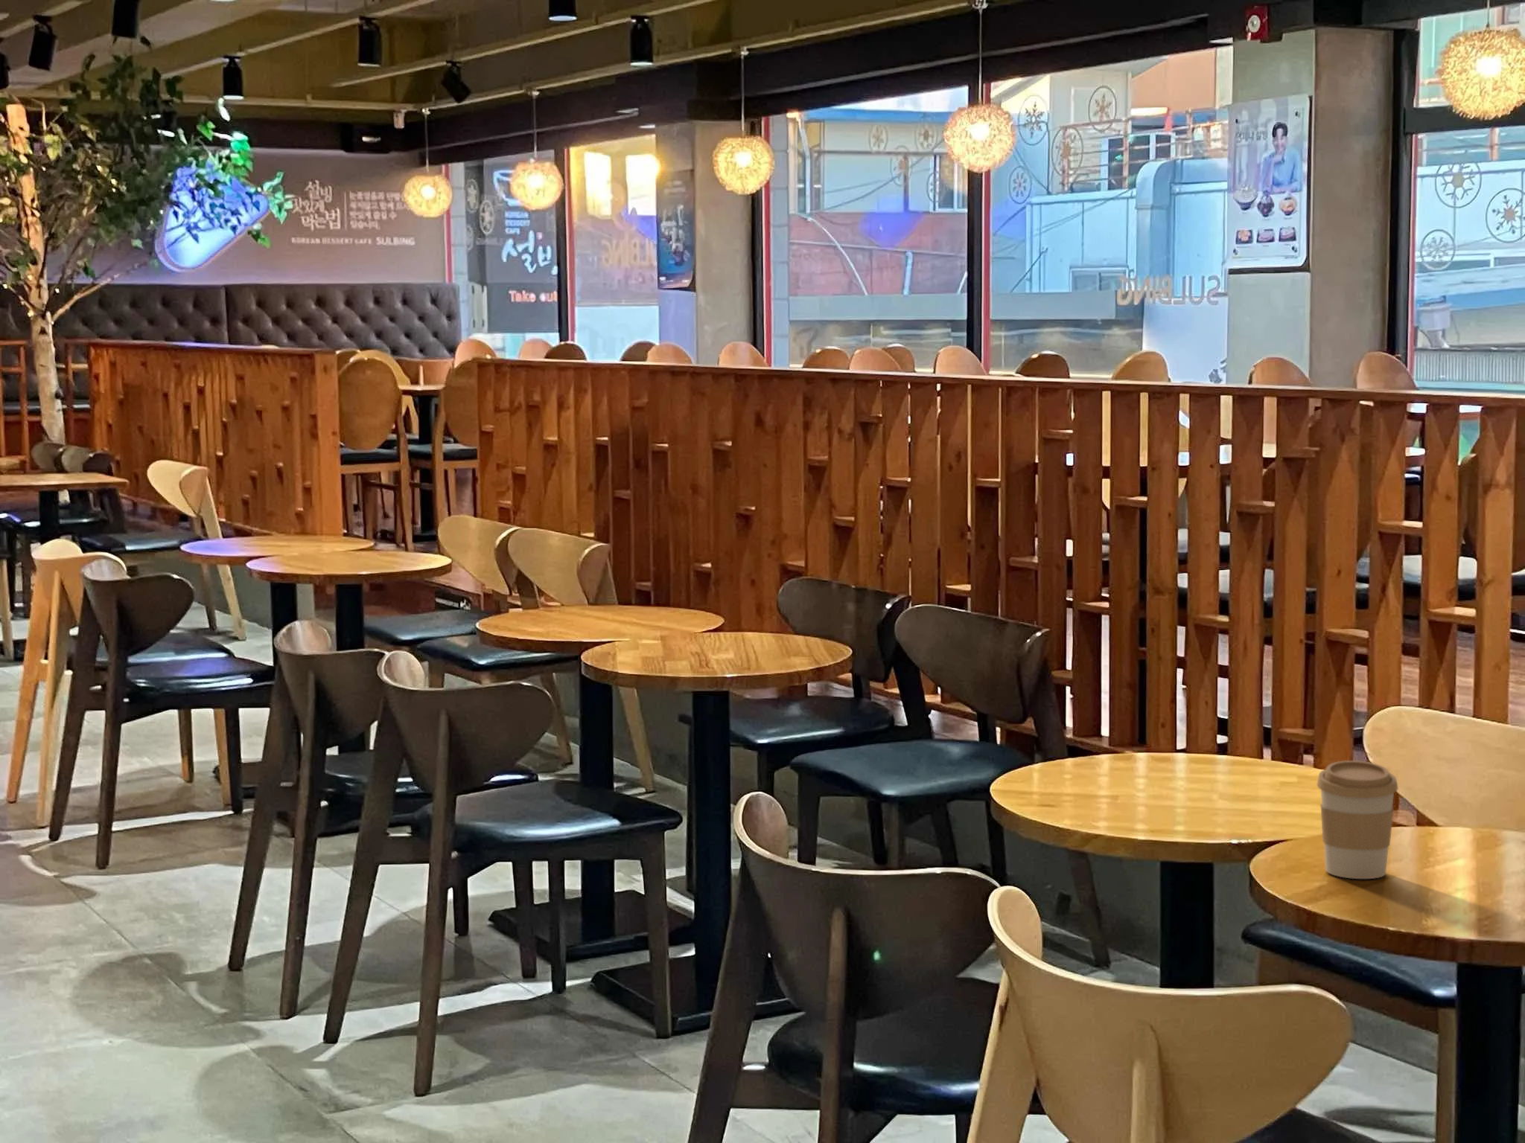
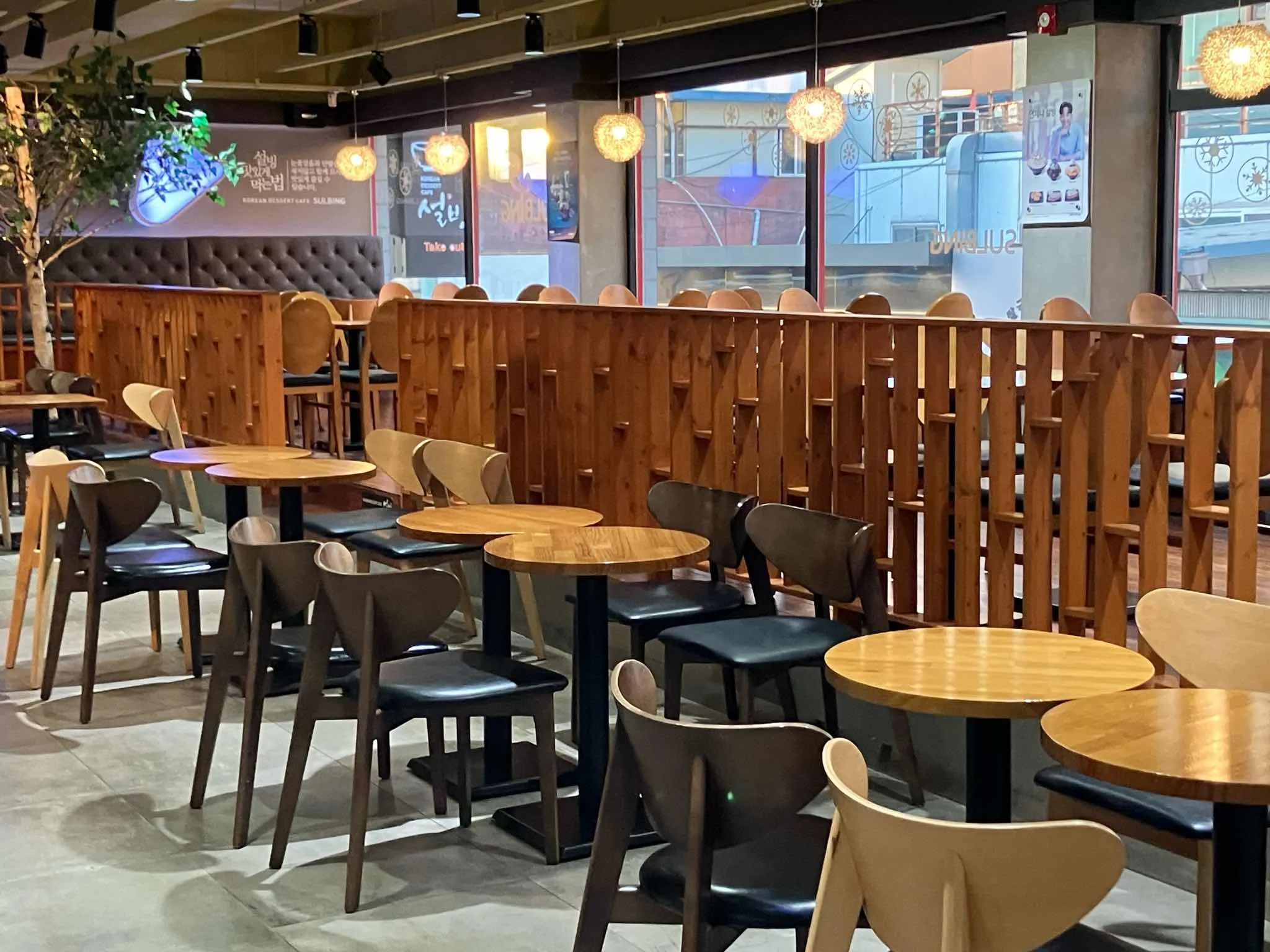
- coffee cup [1316,760,1399,880]
